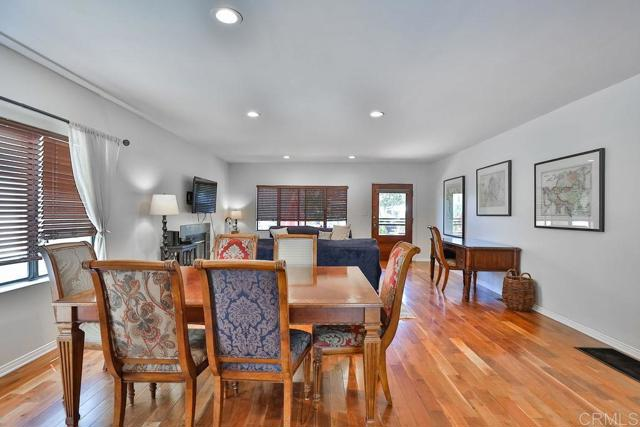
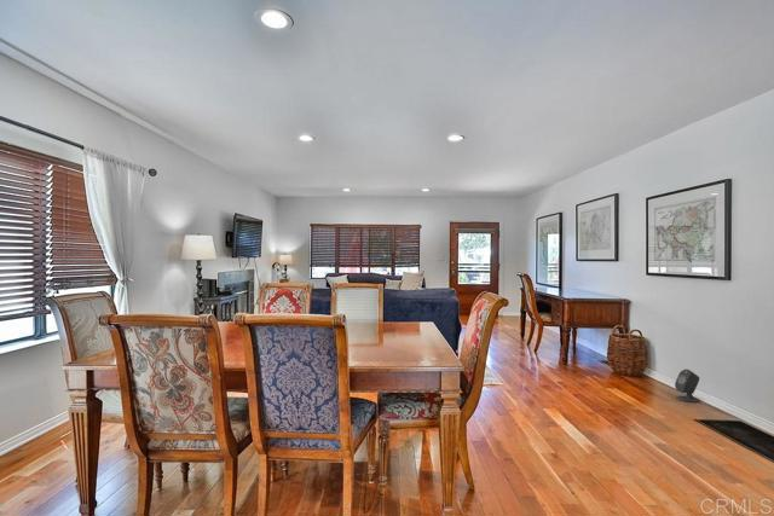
+ speaker [674,369,700,404]
